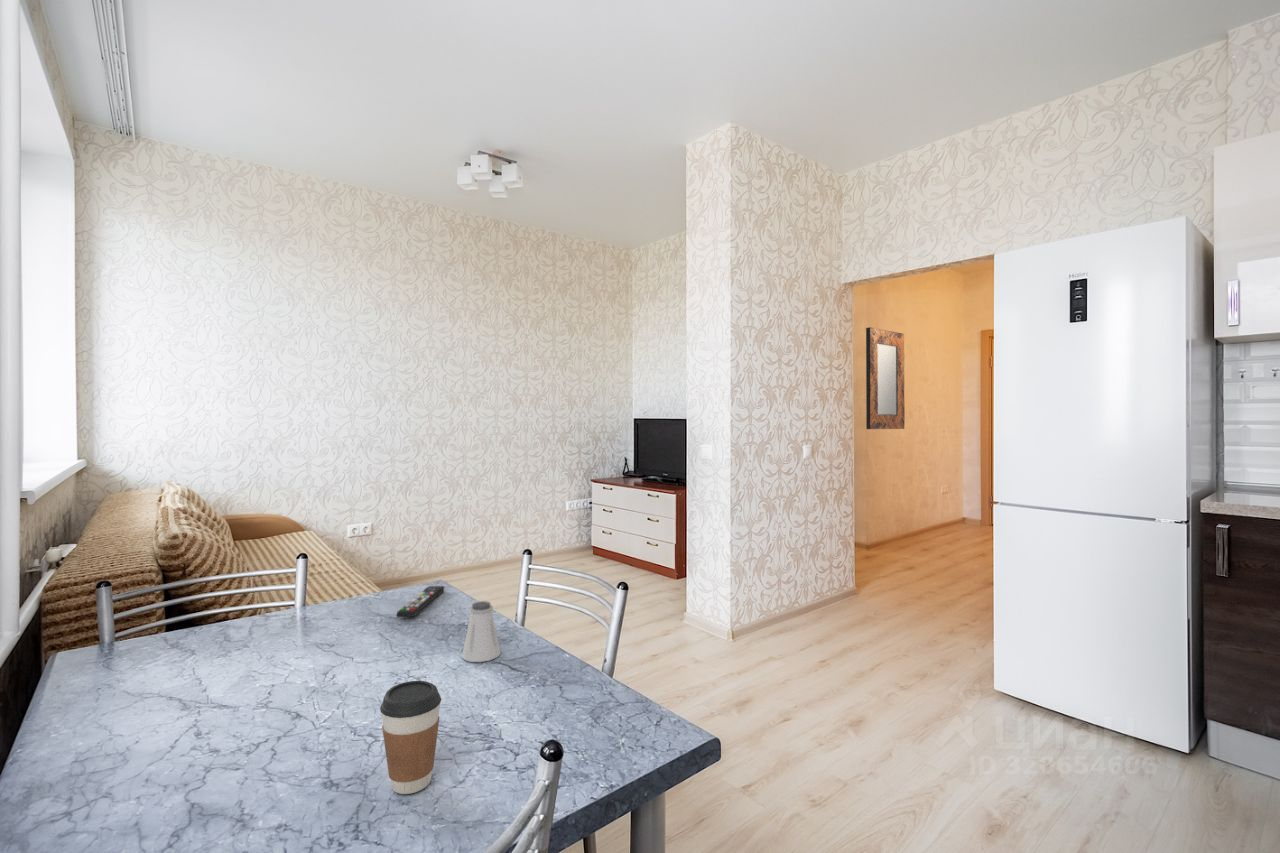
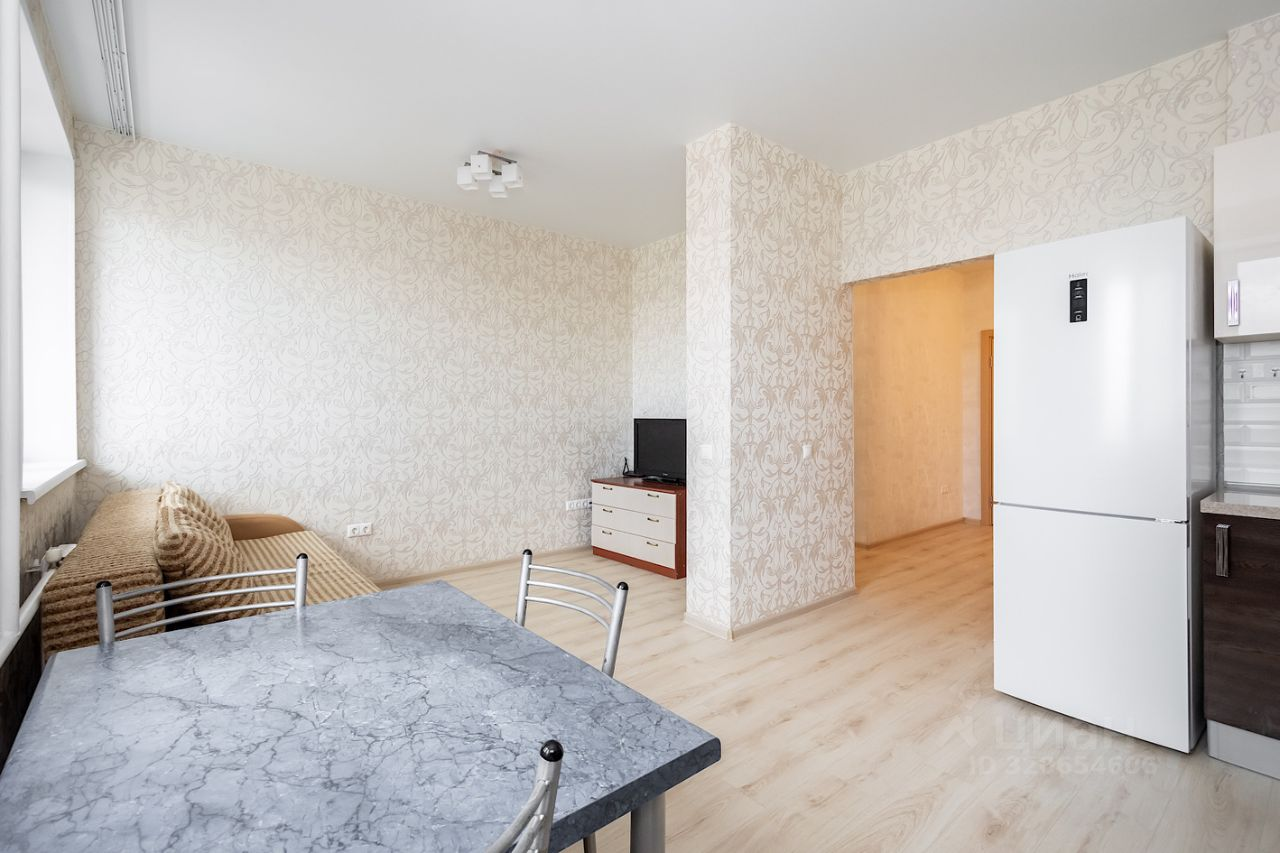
- coffee cup [379,680,442,795]
- home mirror [865,326,906,430]
- remote control [396,585,446,618]
- saltshaker [461,600,502,663]
